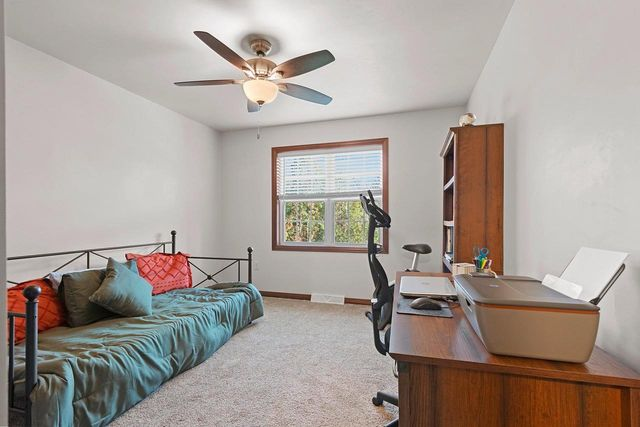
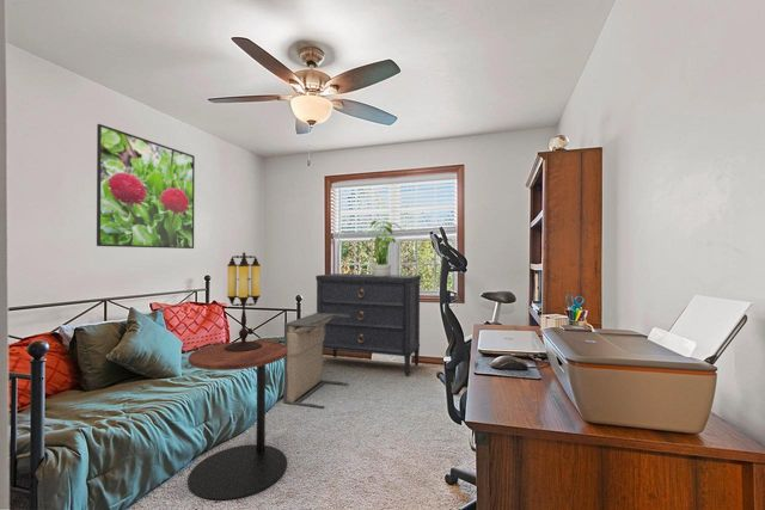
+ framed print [96,123,196,250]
+ laundry hamper [282,312,350,410]
+ side table [186,340,288,503]
+ potted plant [366,220,404,277]
+ dresser [314,272,422,377]
+ table lamp [225,251,262,352]
